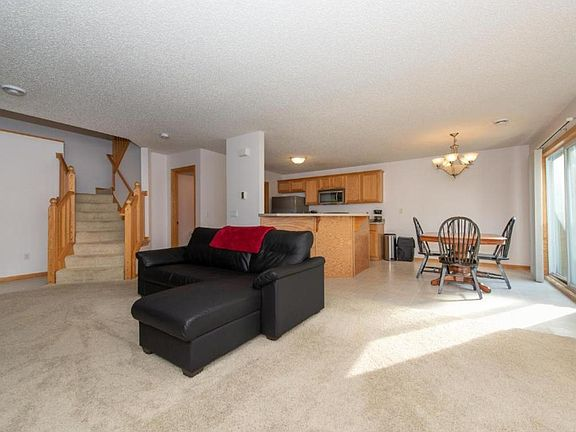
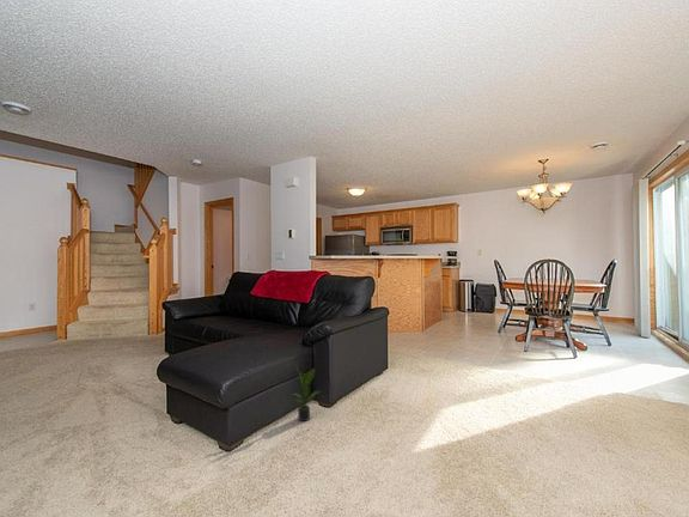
+ potted plant [291,364,322,422]
